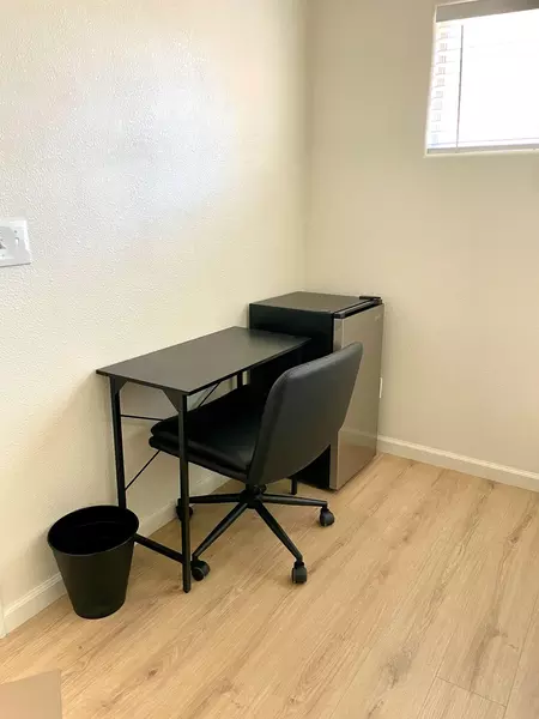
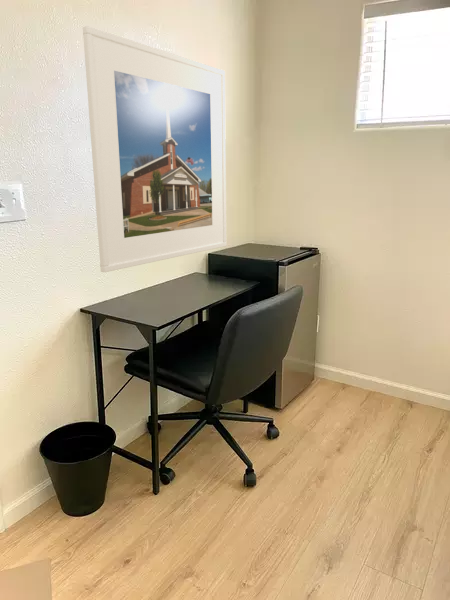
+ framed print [82,25,227,273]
